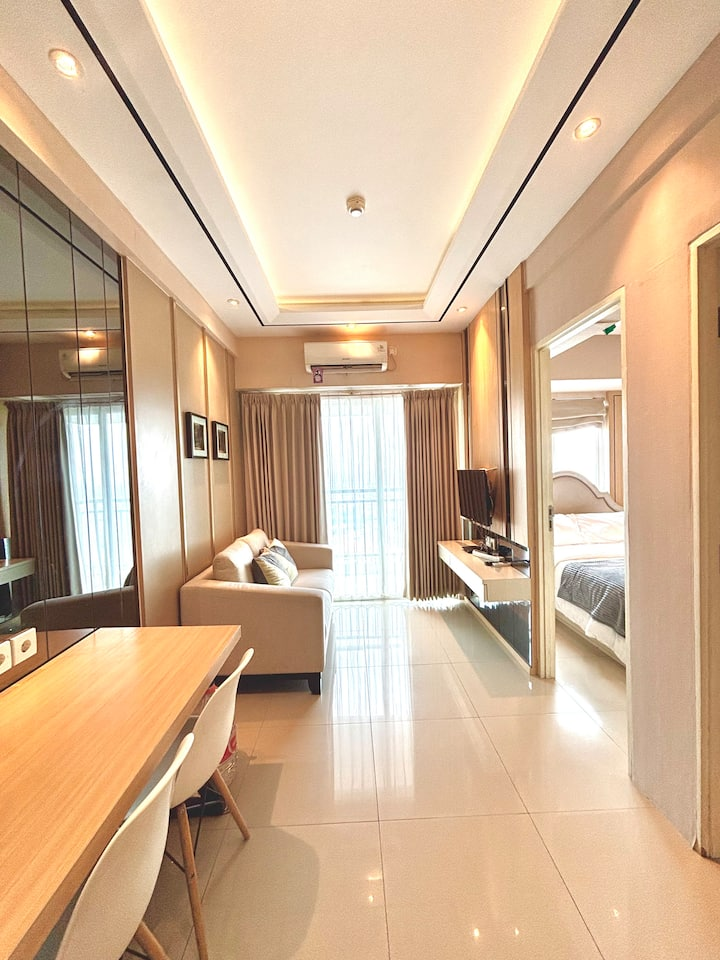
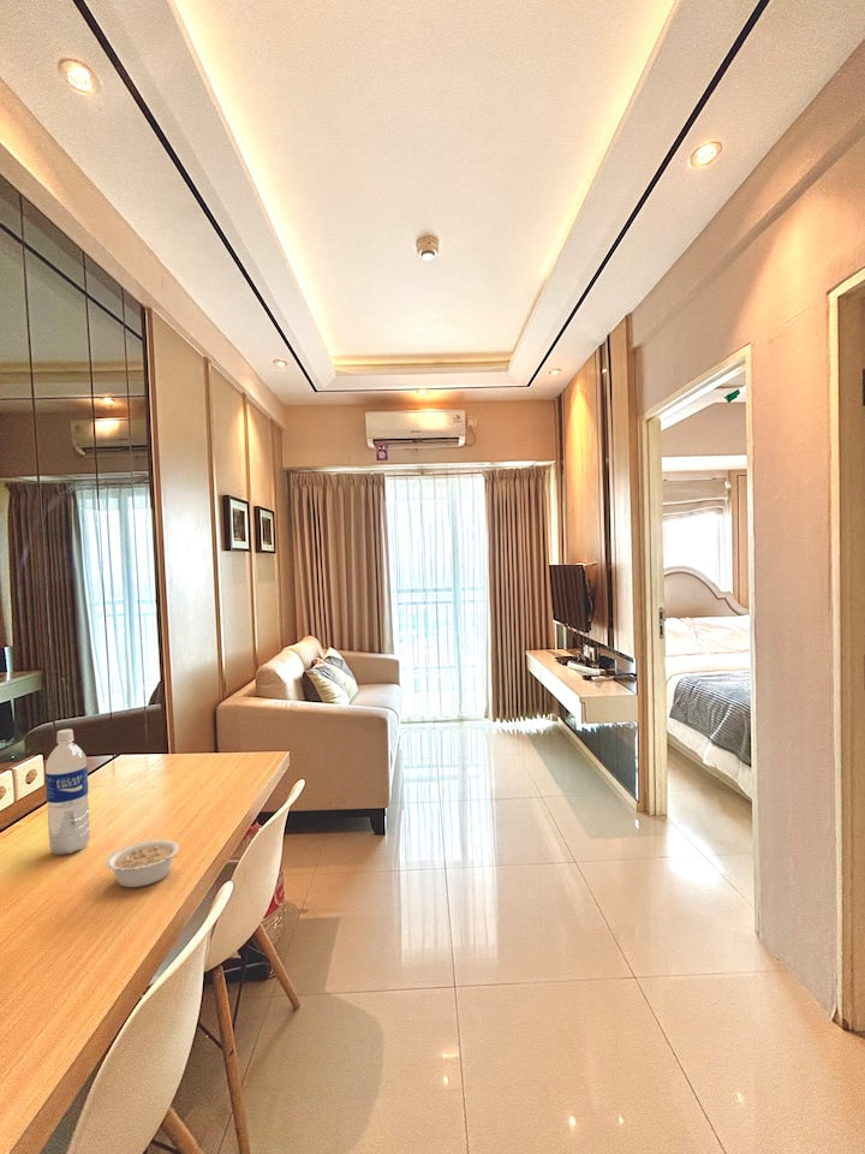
+ legume [105,839,180,888]
+ water bottle [44,728,90,856]
